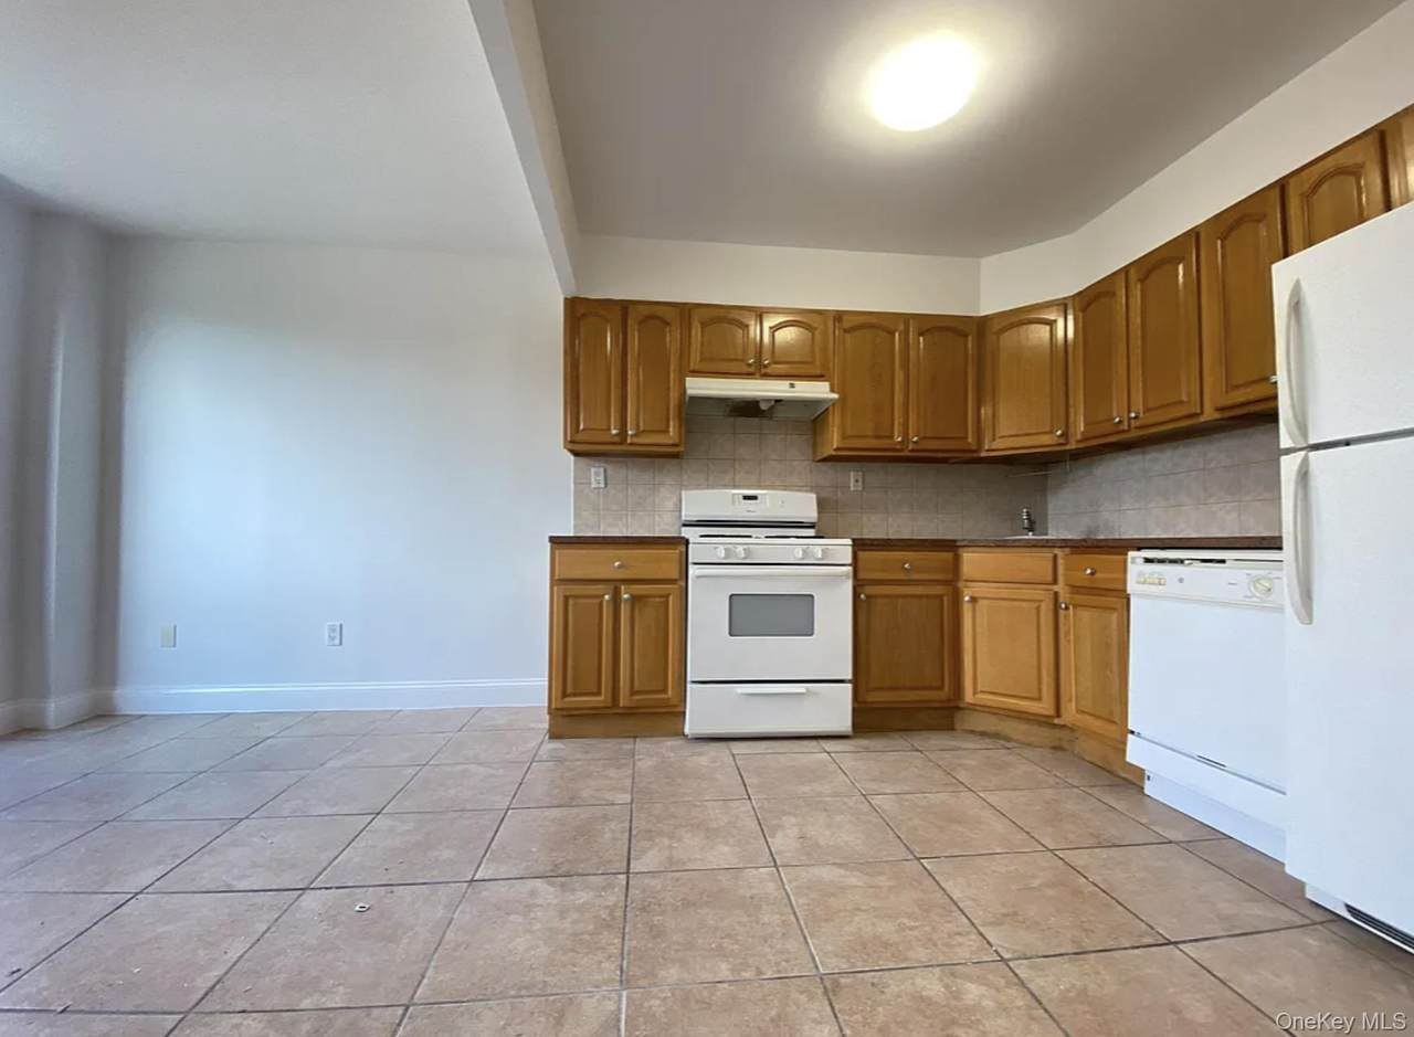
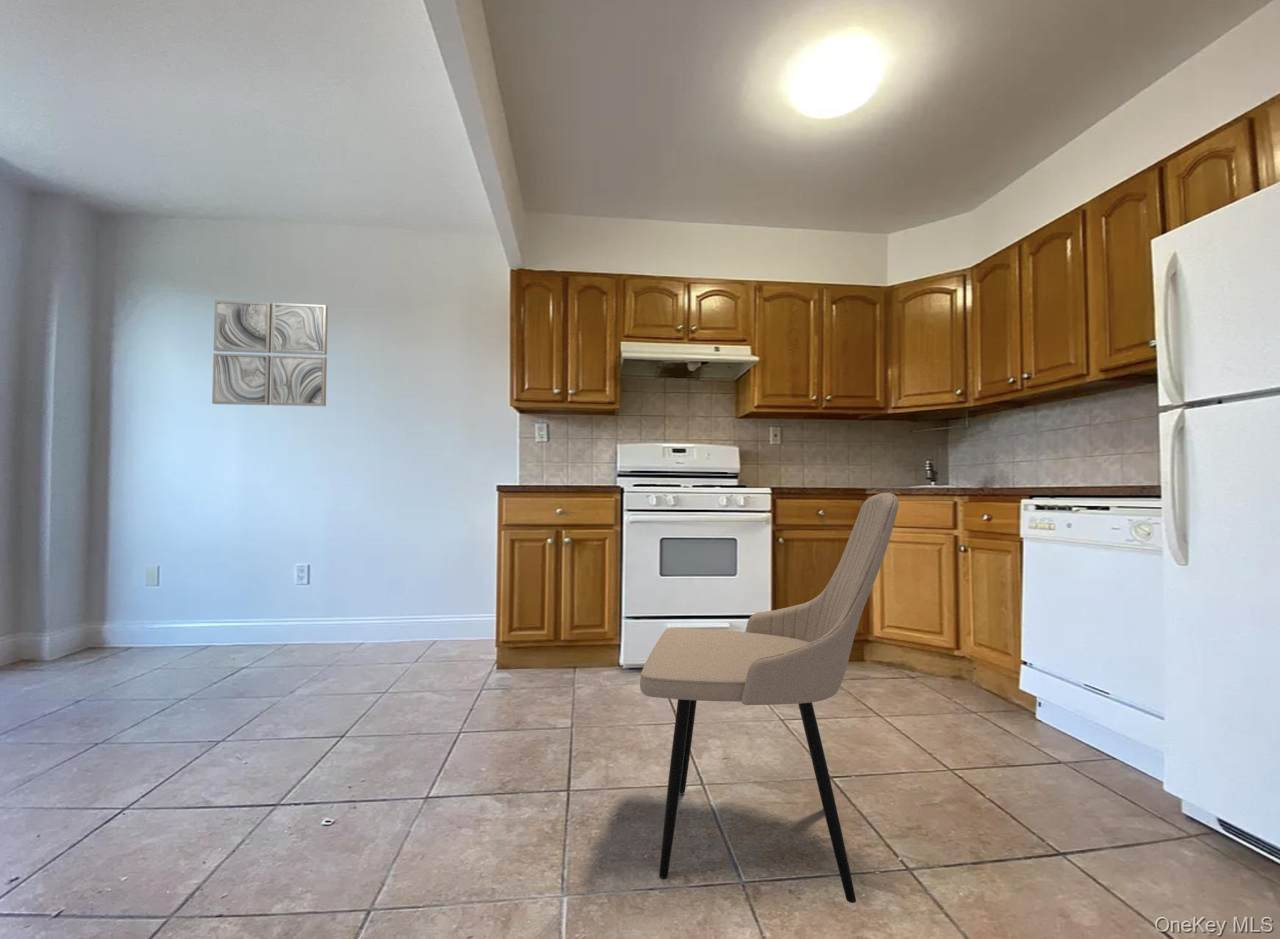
+ wall art [211,299,329,407]
+ dining chair [639,492,899,904]
